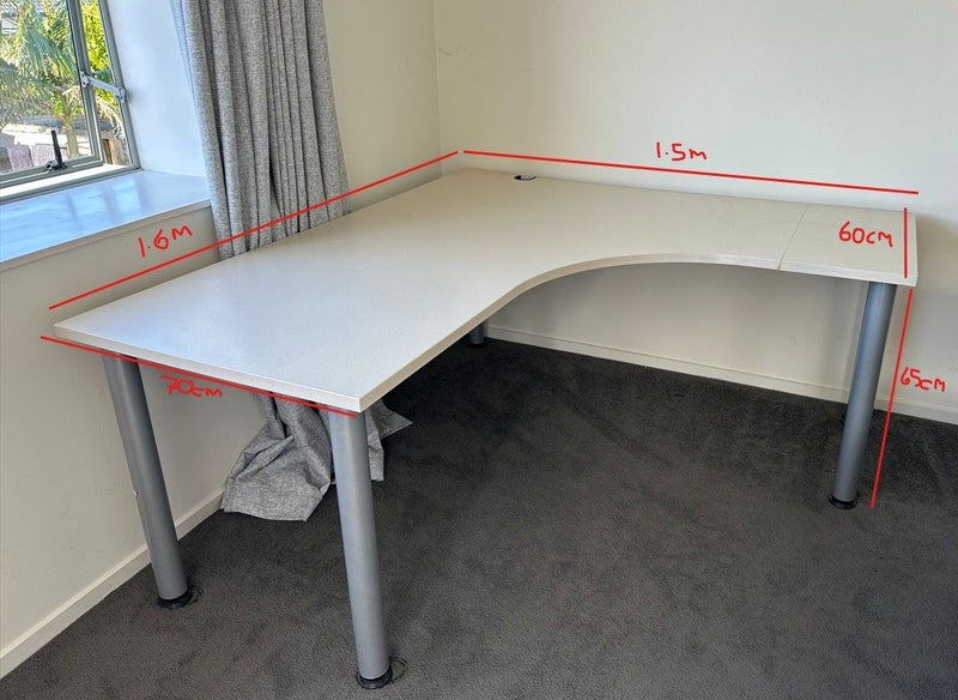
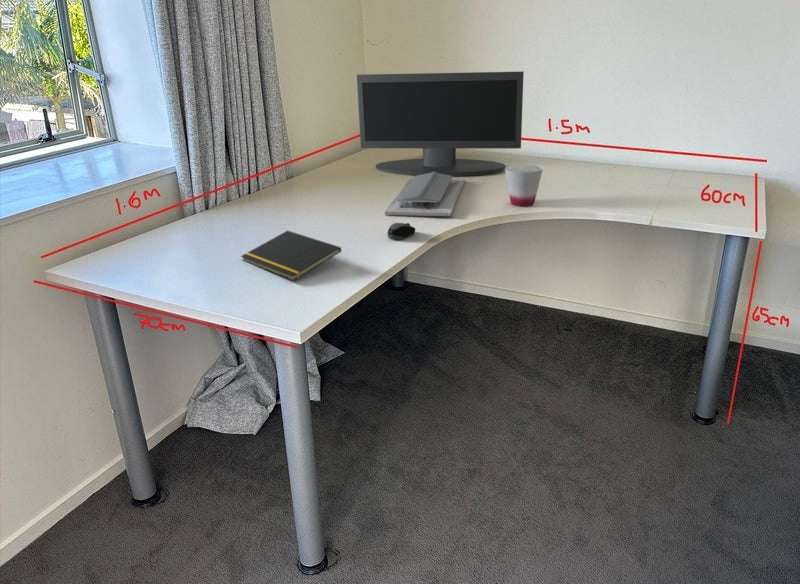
+ cup [504,163,544,207]
+ notepad [240,230,343,282]
+ monitor [356,70,525,177]
+ computer mouse [386,222,417,241]
+ architectural model [384,172,467,217]
